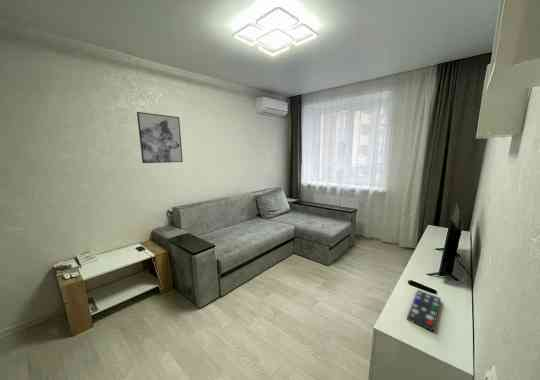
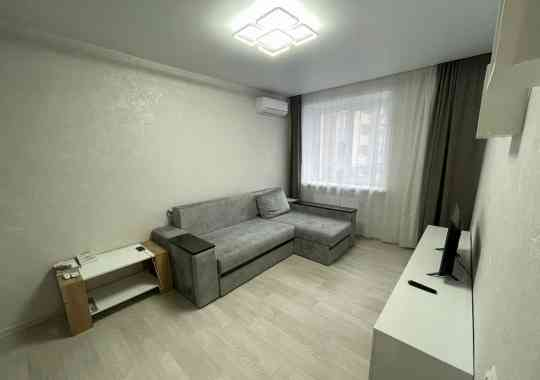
- wall art [136,111,184,164]
- remote control [406,289,442,333]
